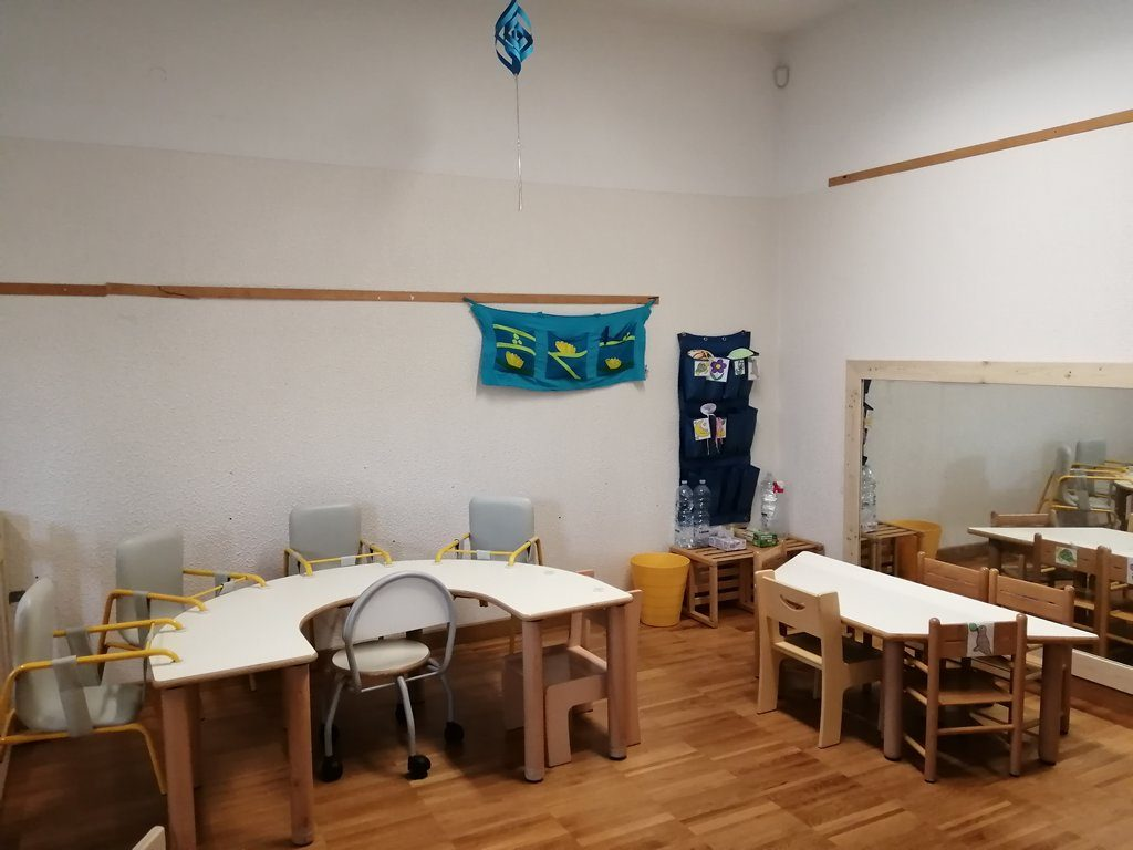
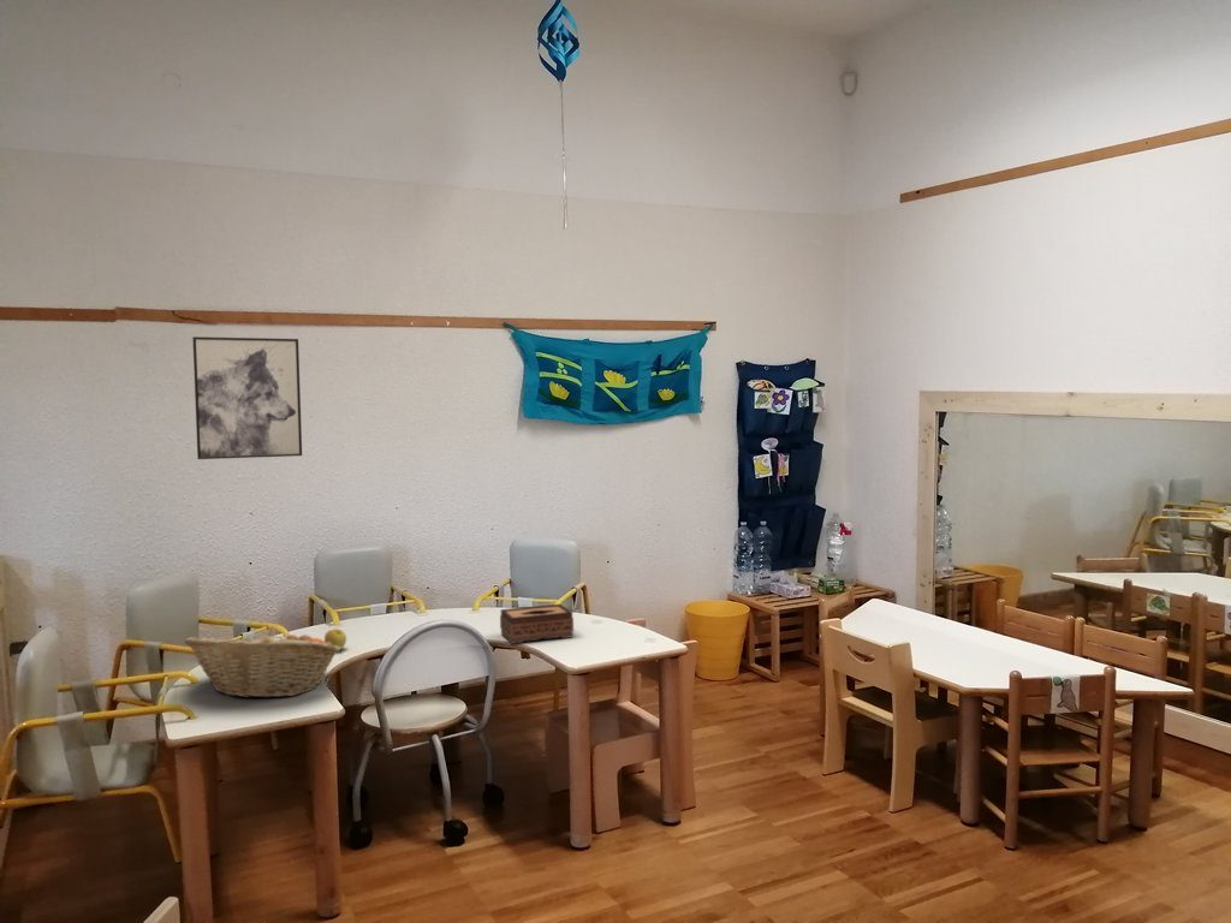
+ apple [323,627,347,650]
+ wall art [191,335,303,460]
+ fruit basket [183,627,341,699]
+ tissue box [499,603,575,645]
